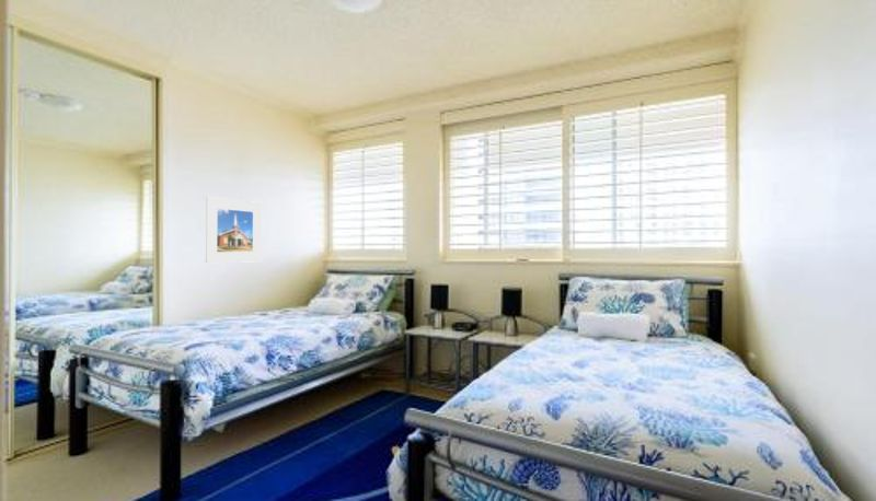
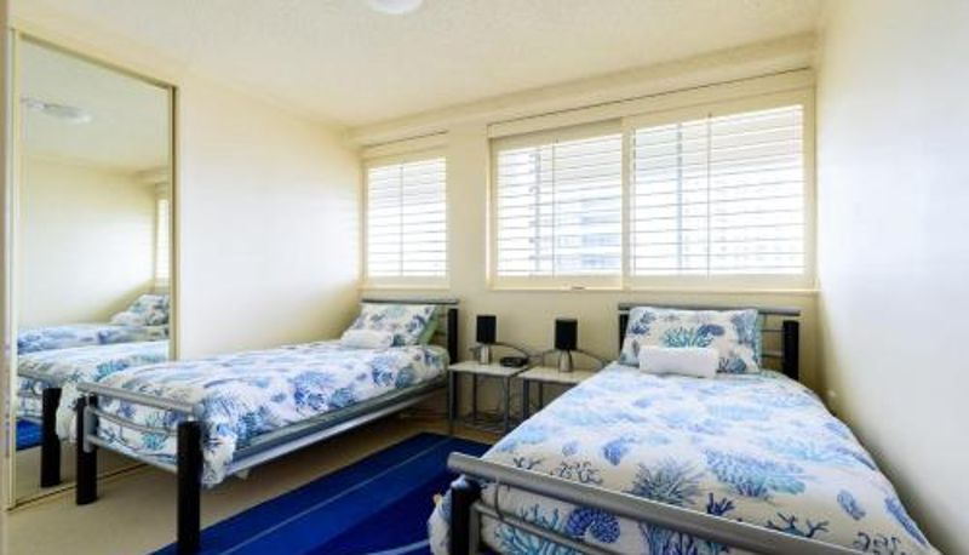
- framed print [205,196,263,264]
